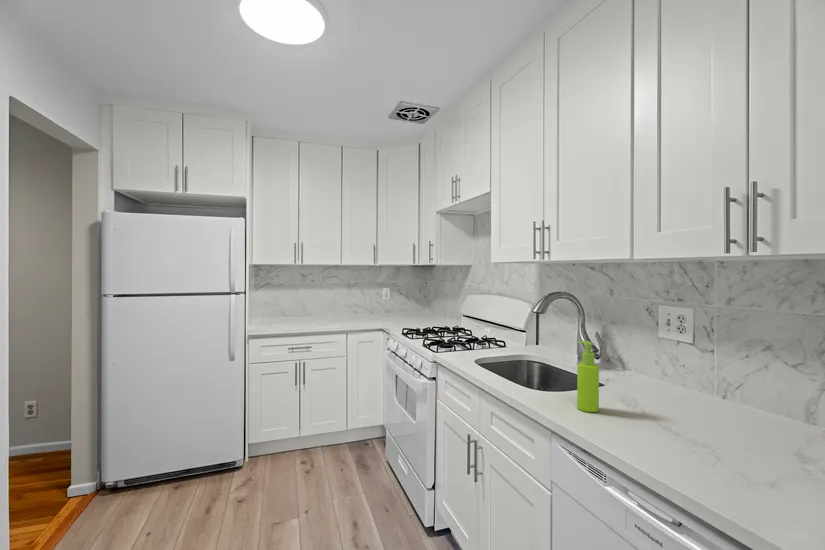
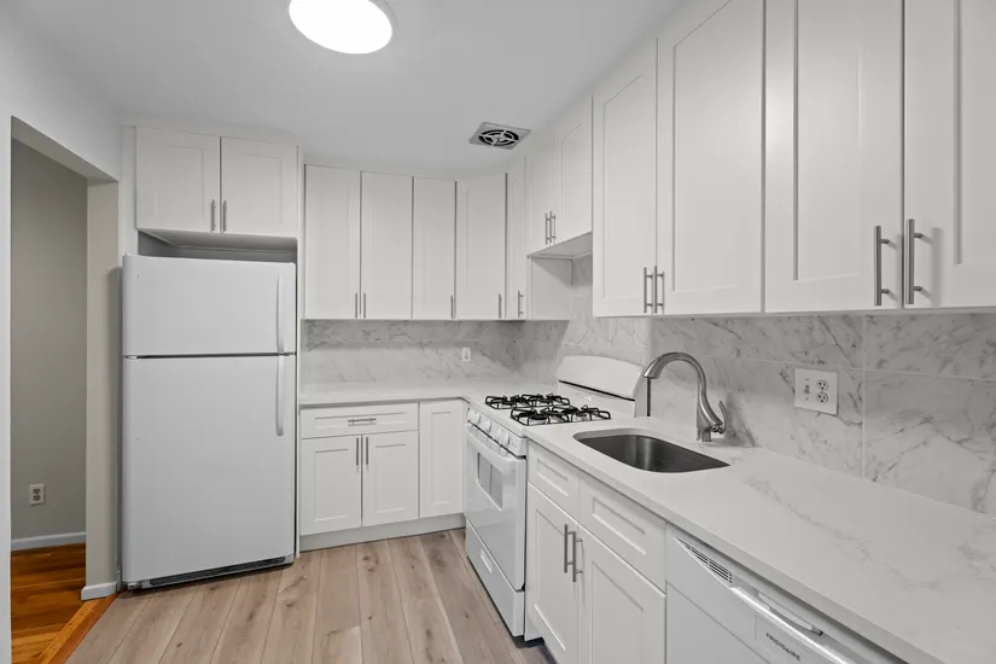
- soap dispenser [575,340,600,413]
